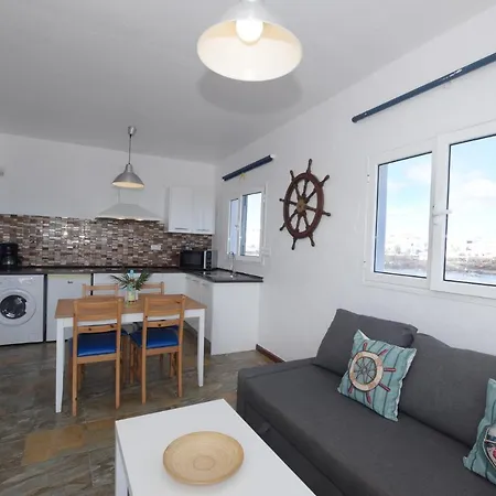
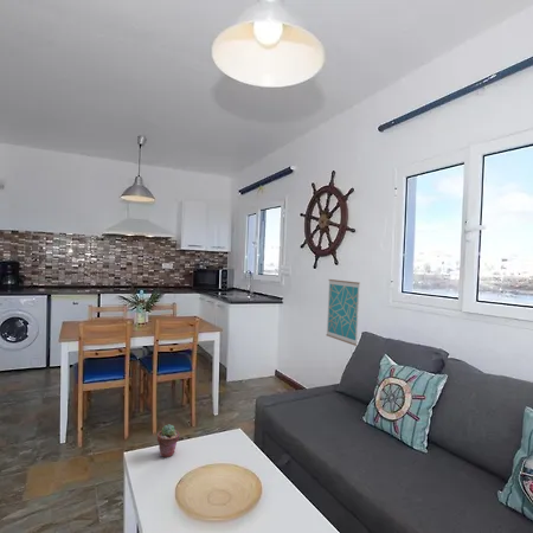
+ wall art [325,278,361,347]
+ potted succulent [156,423,181,458]
